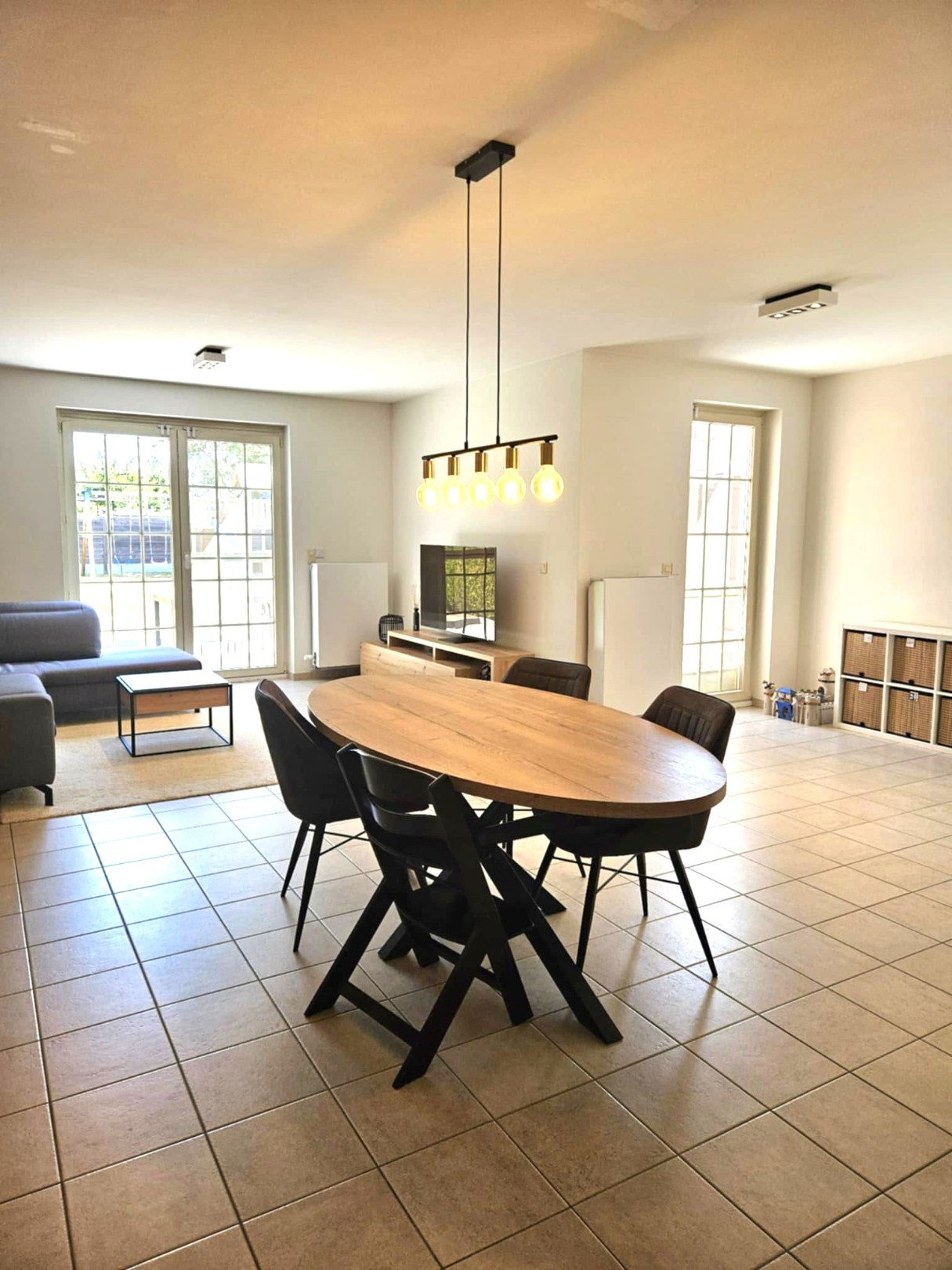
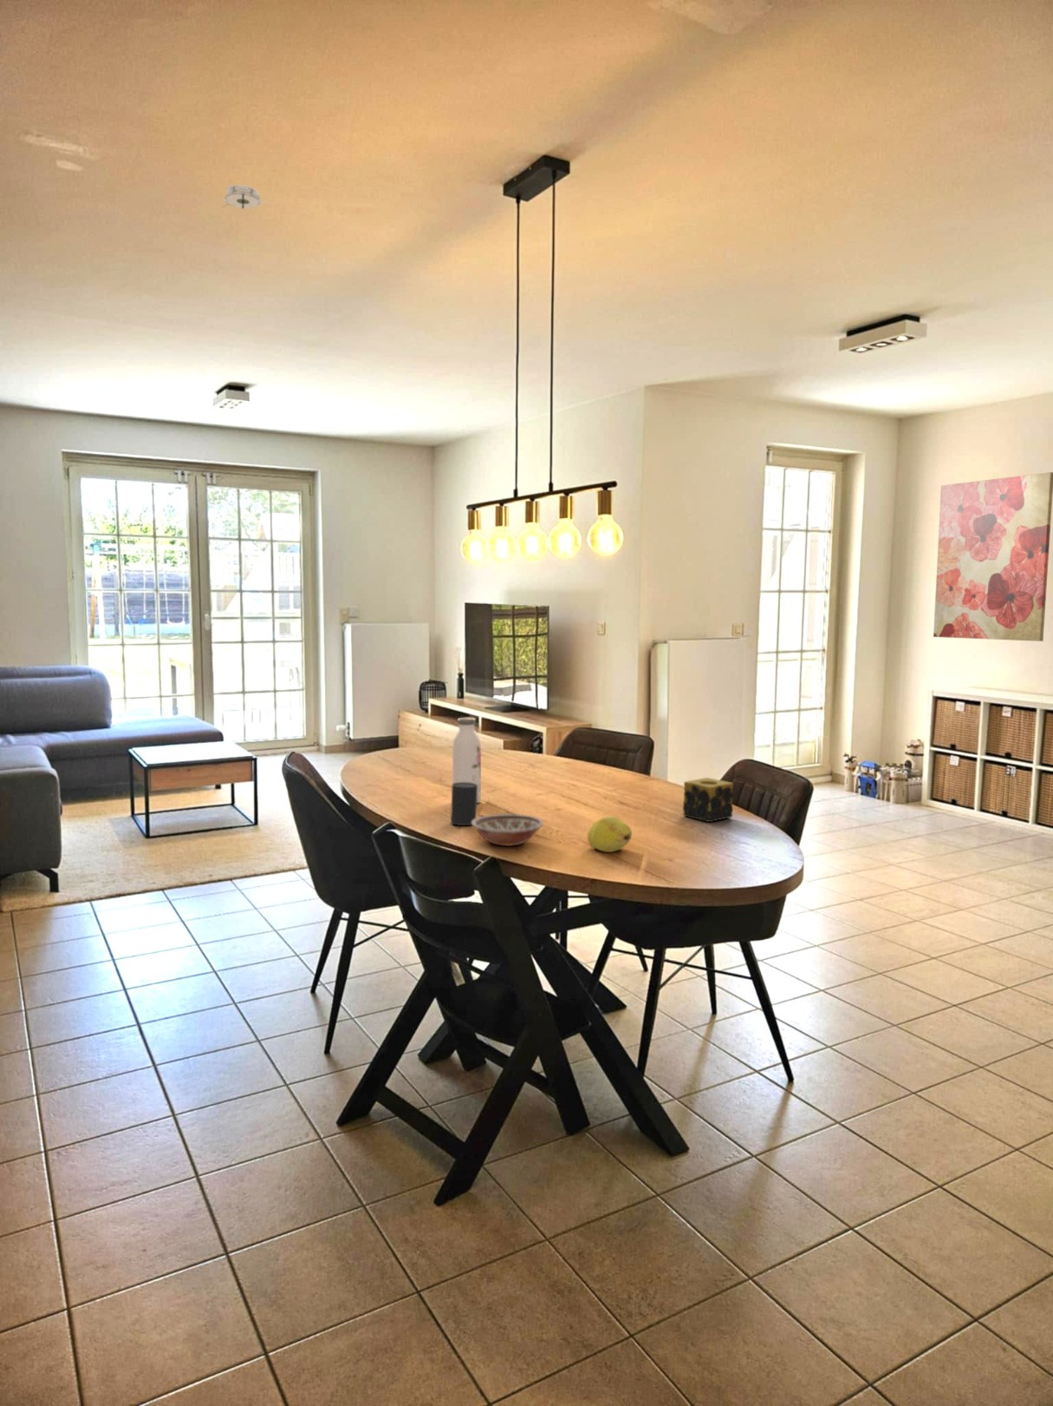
+ cup [450,782,478,826]
+ smoke detector [222,184,263,209]
+ wall art [932,472,1053,642]
+ water bottle [451,717,482,804]
+ candle [682,777,734,823]
+ fruit [586,815,633,854]
+ bowl [471,814,544,847]
